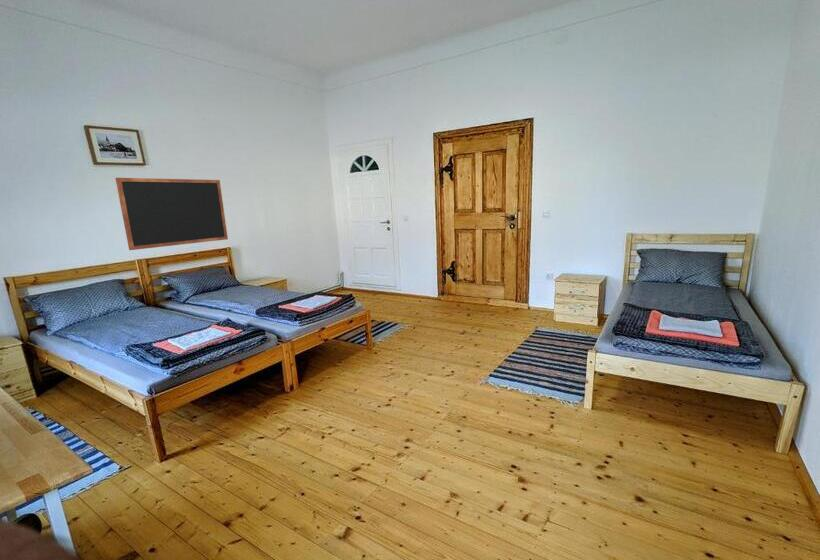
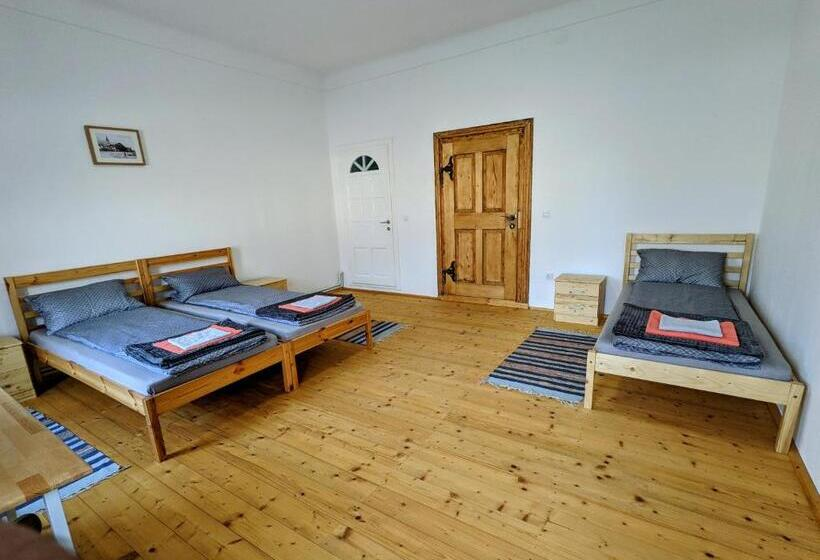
- chalkboard [114,177,229,251]
